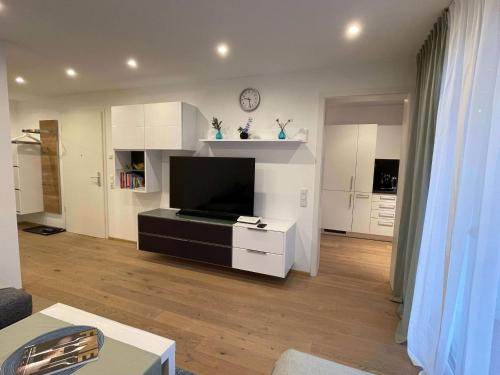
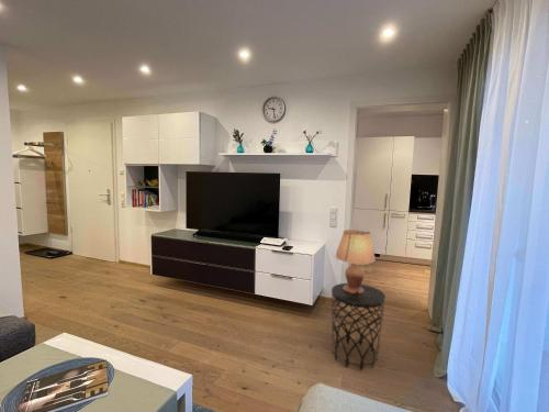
+ side table [330,282,386,371]
+ lamp [334,229,377,293]
